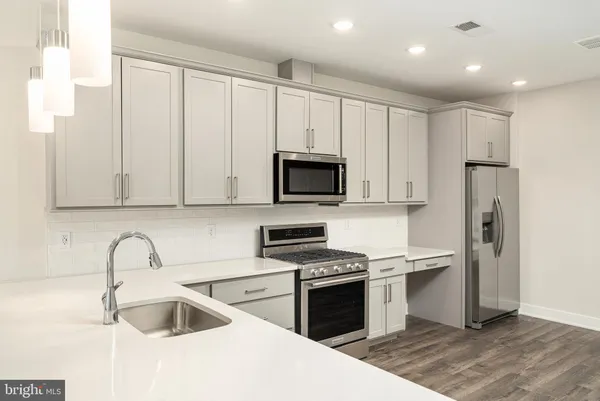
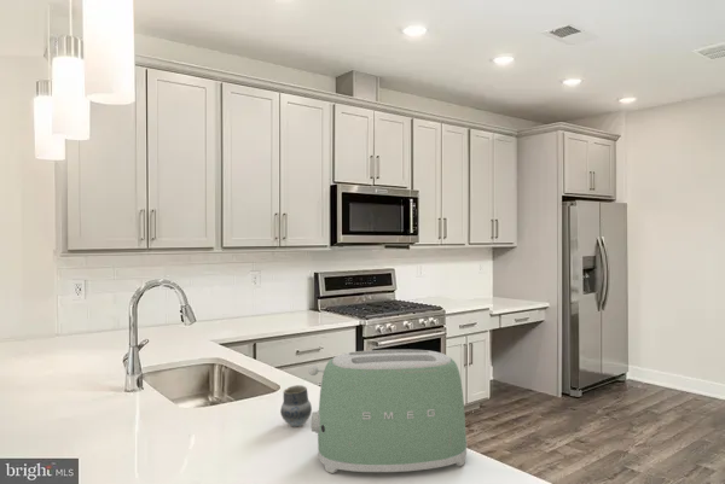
+ toaster [307,349,468,474]
+ cup [279,384,313,428]
